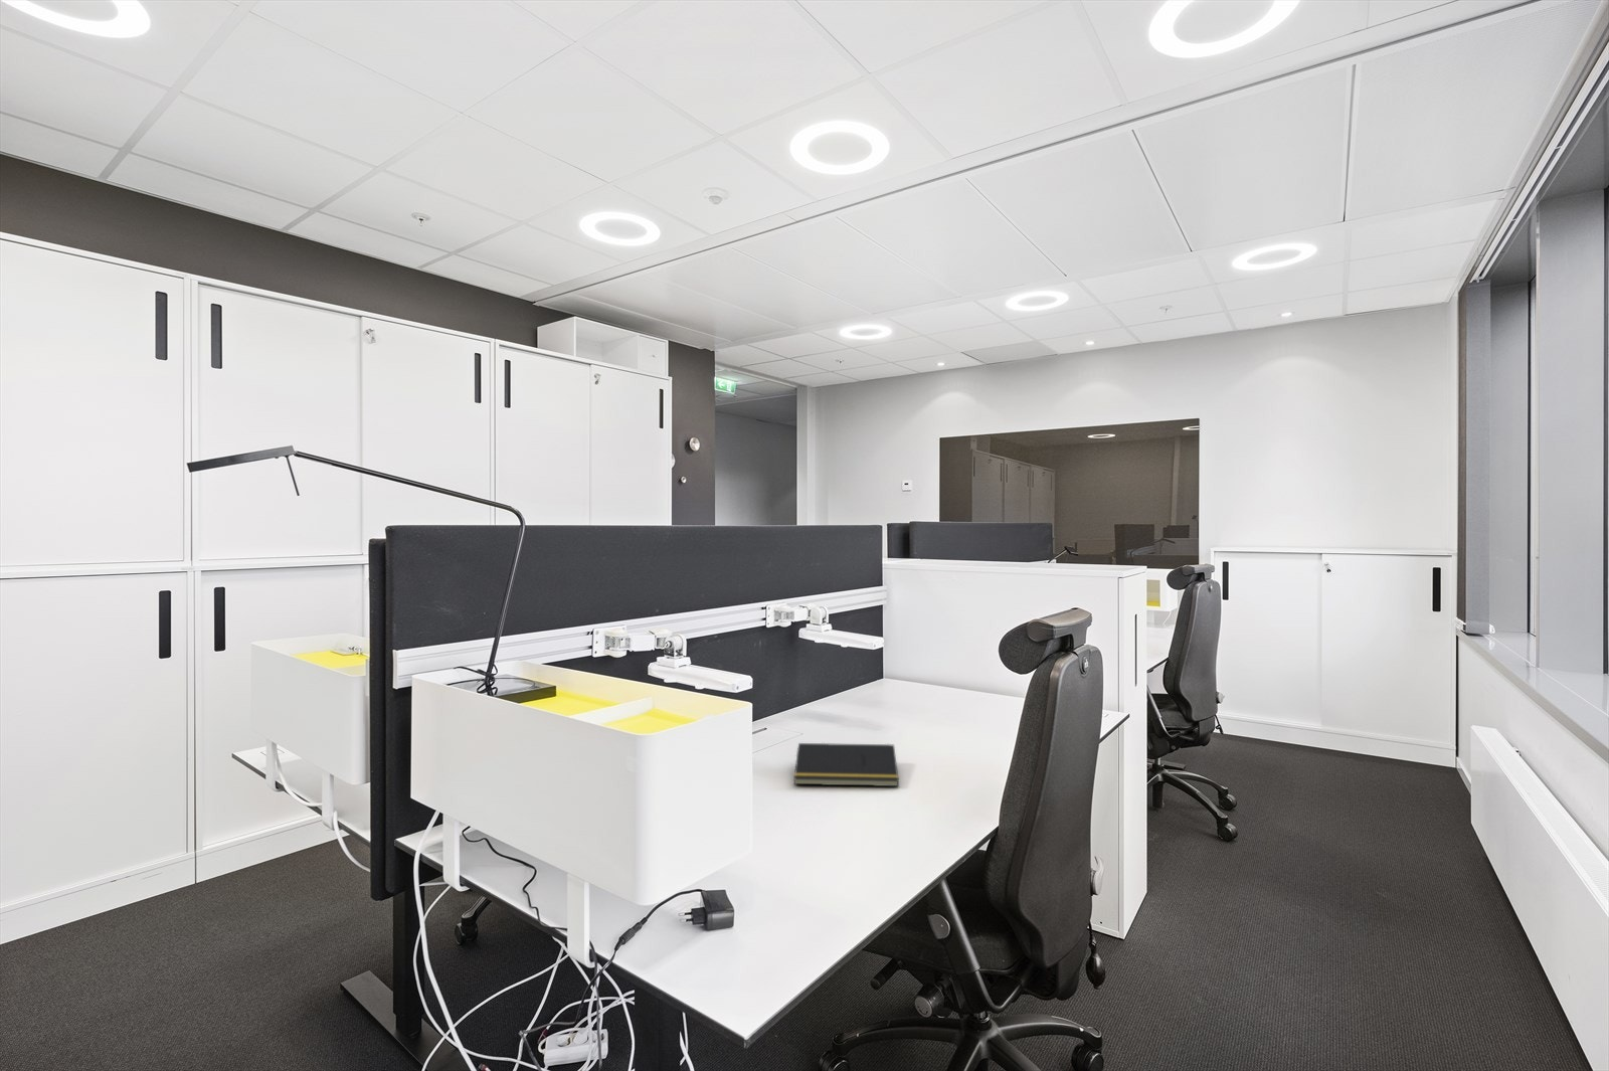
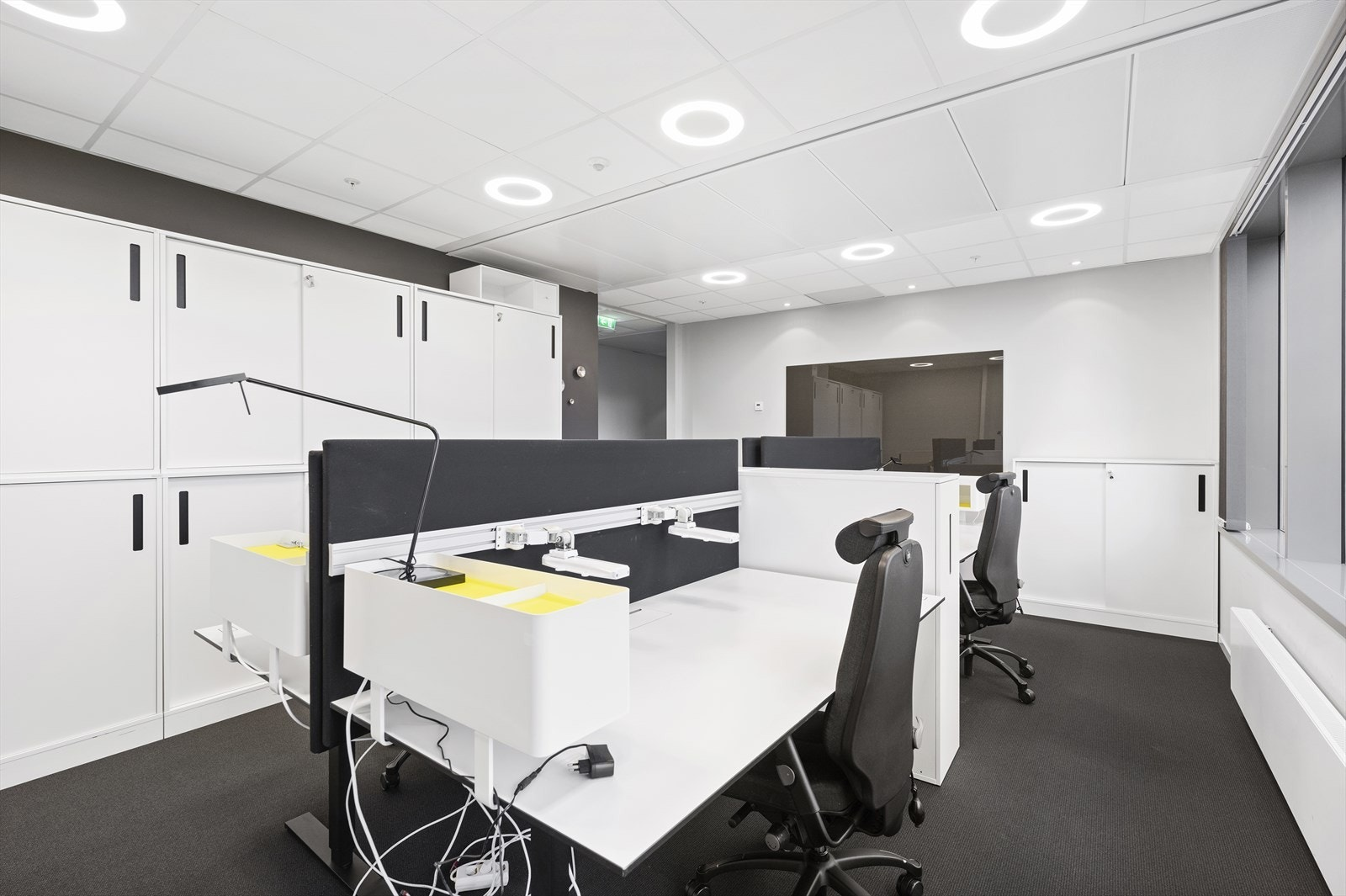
- notepad [794,742,900,788]
